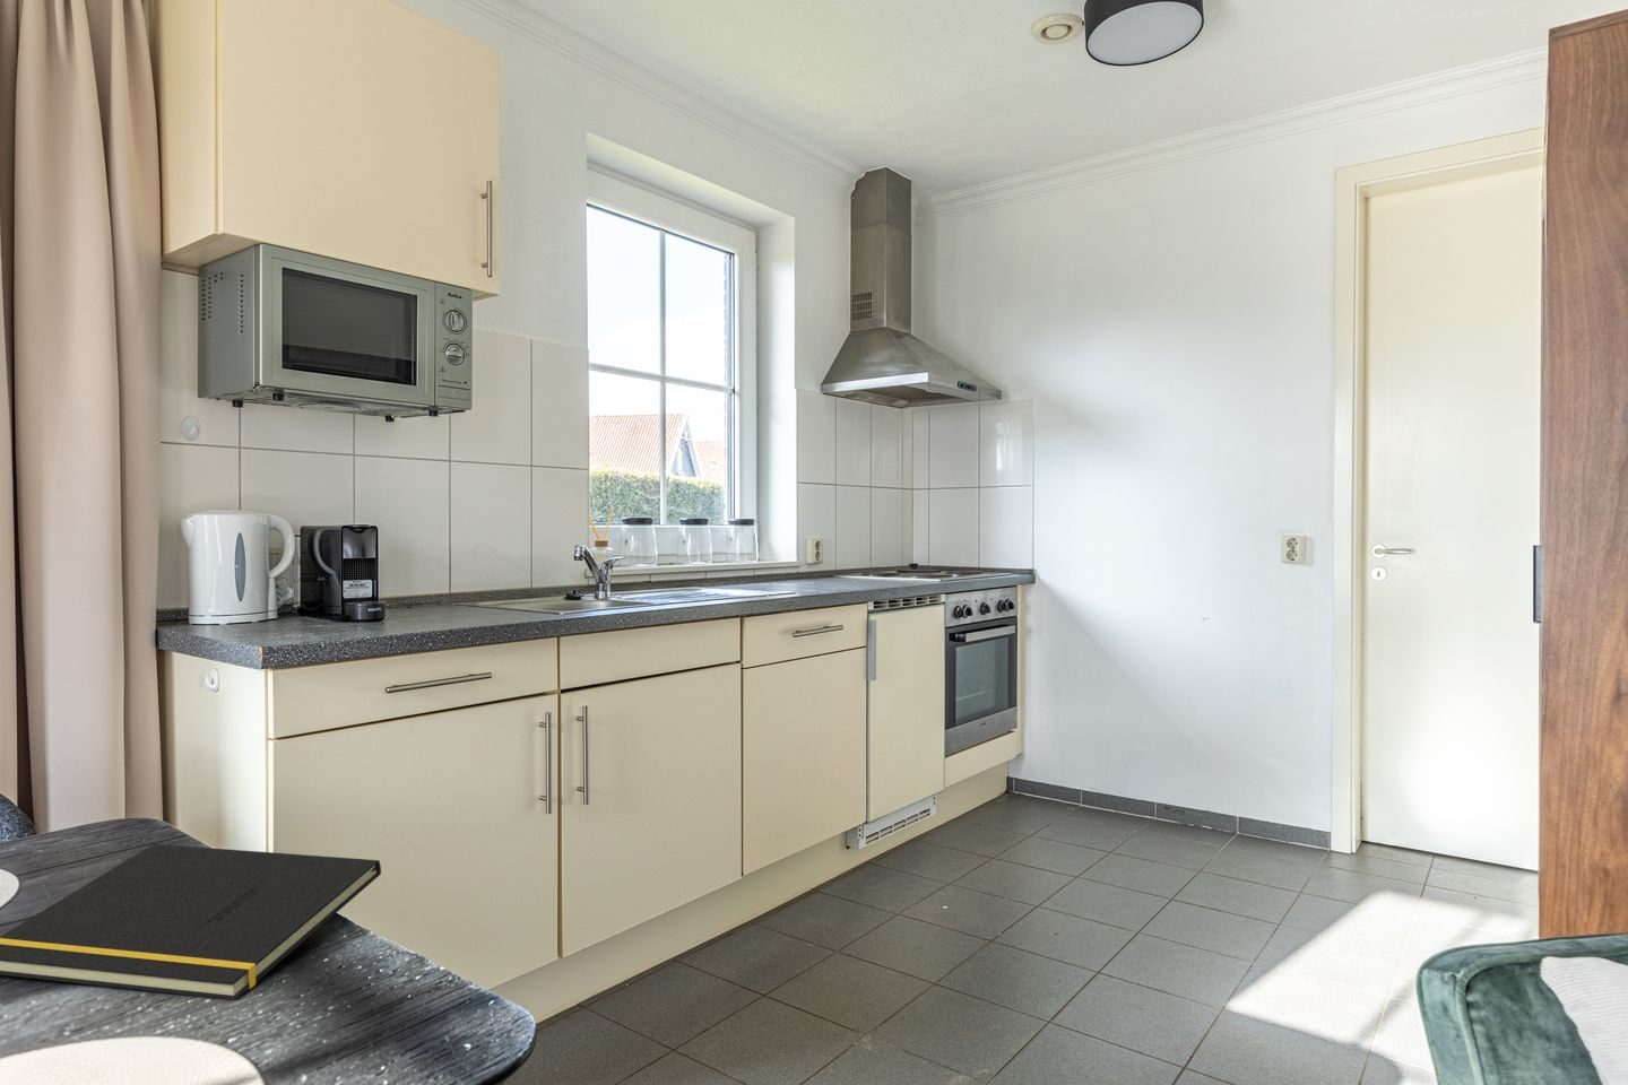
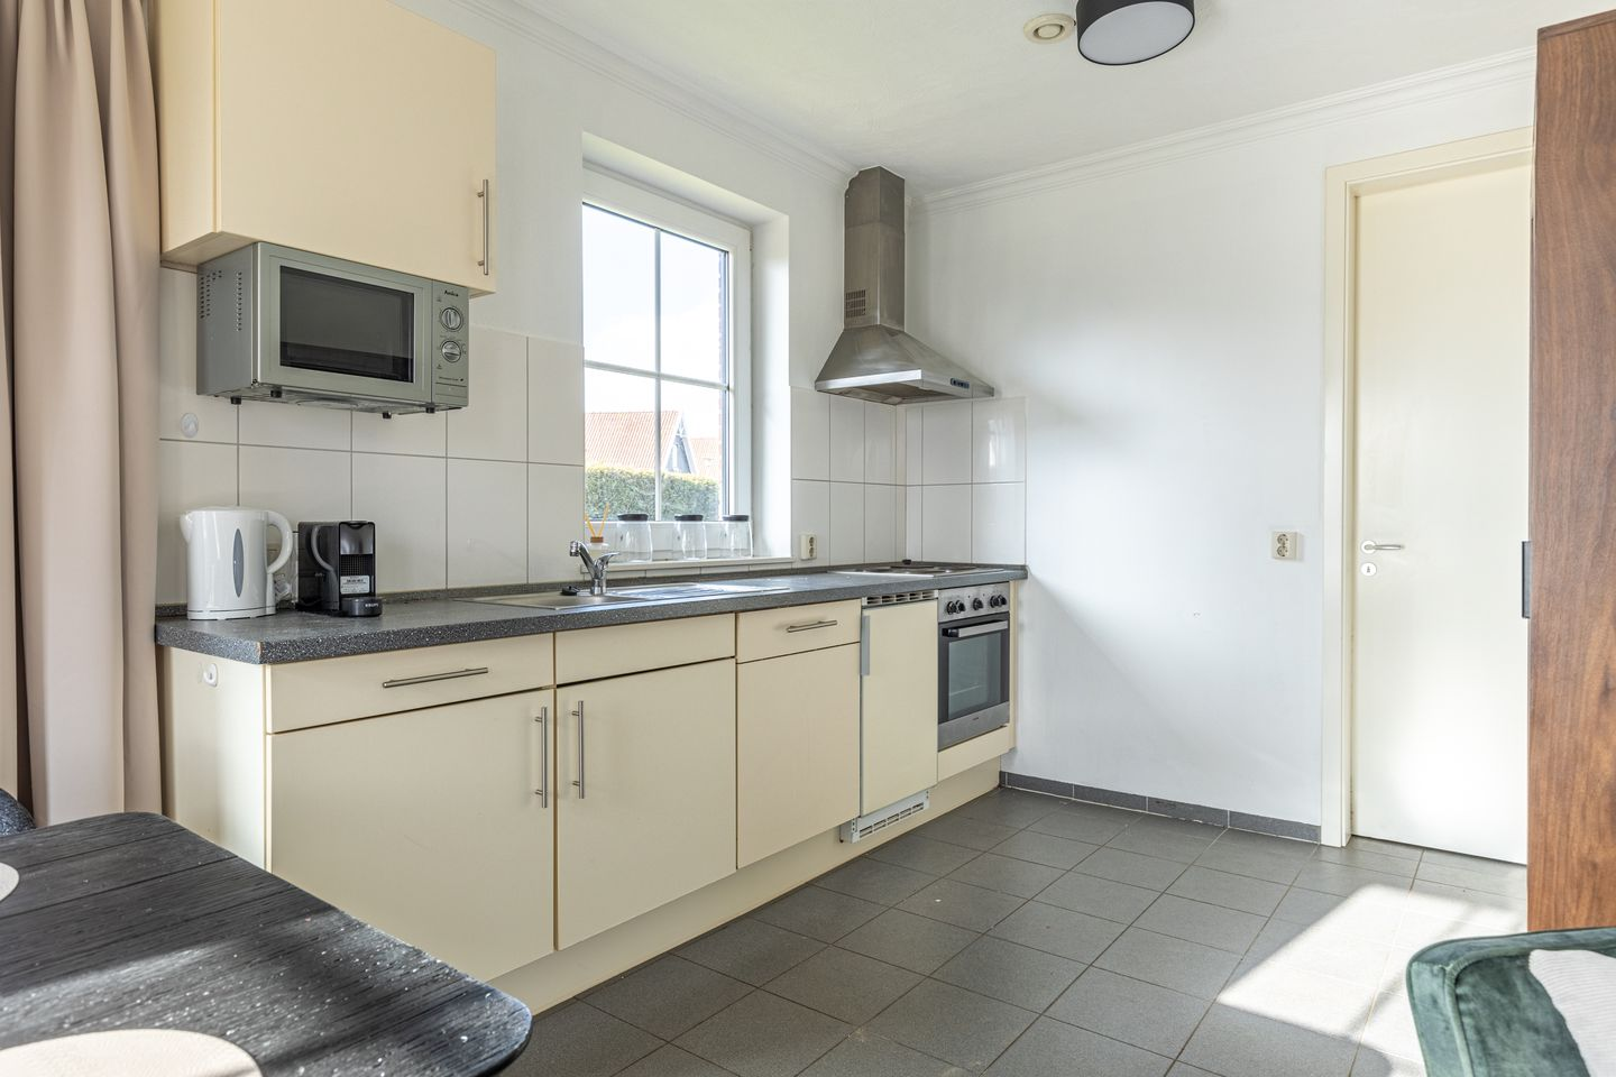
- notepad [0,843,382,1001]
